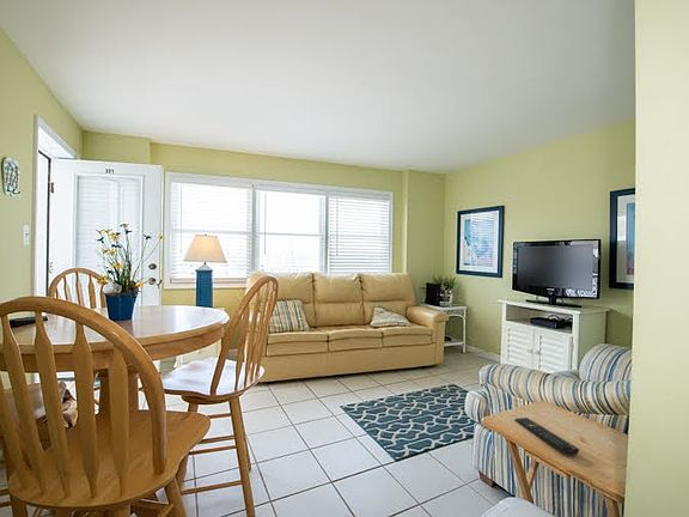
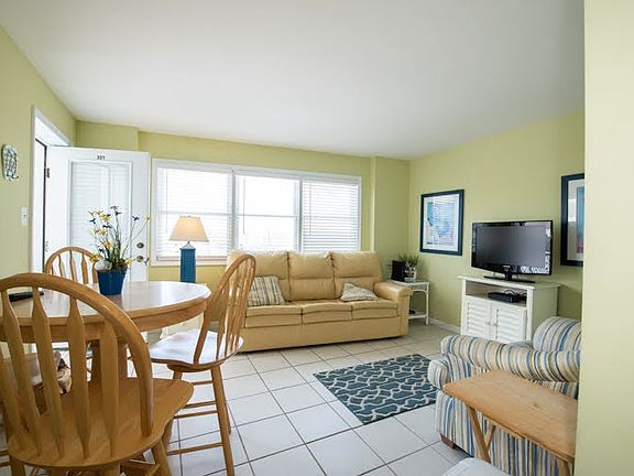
- remote control [514,416,580,456]
